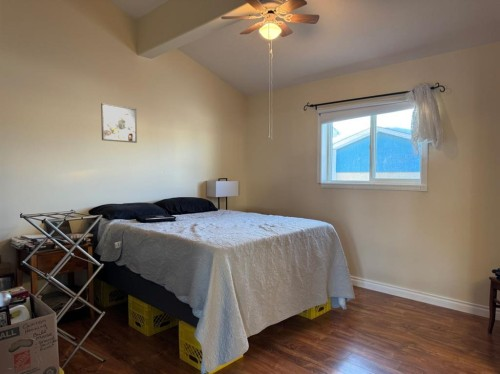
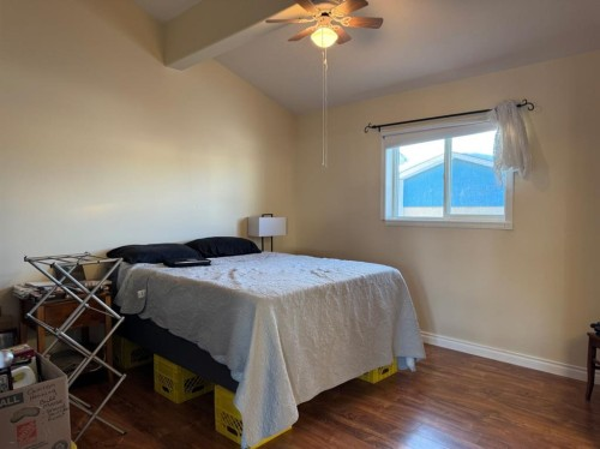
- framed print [100,102,138,144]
